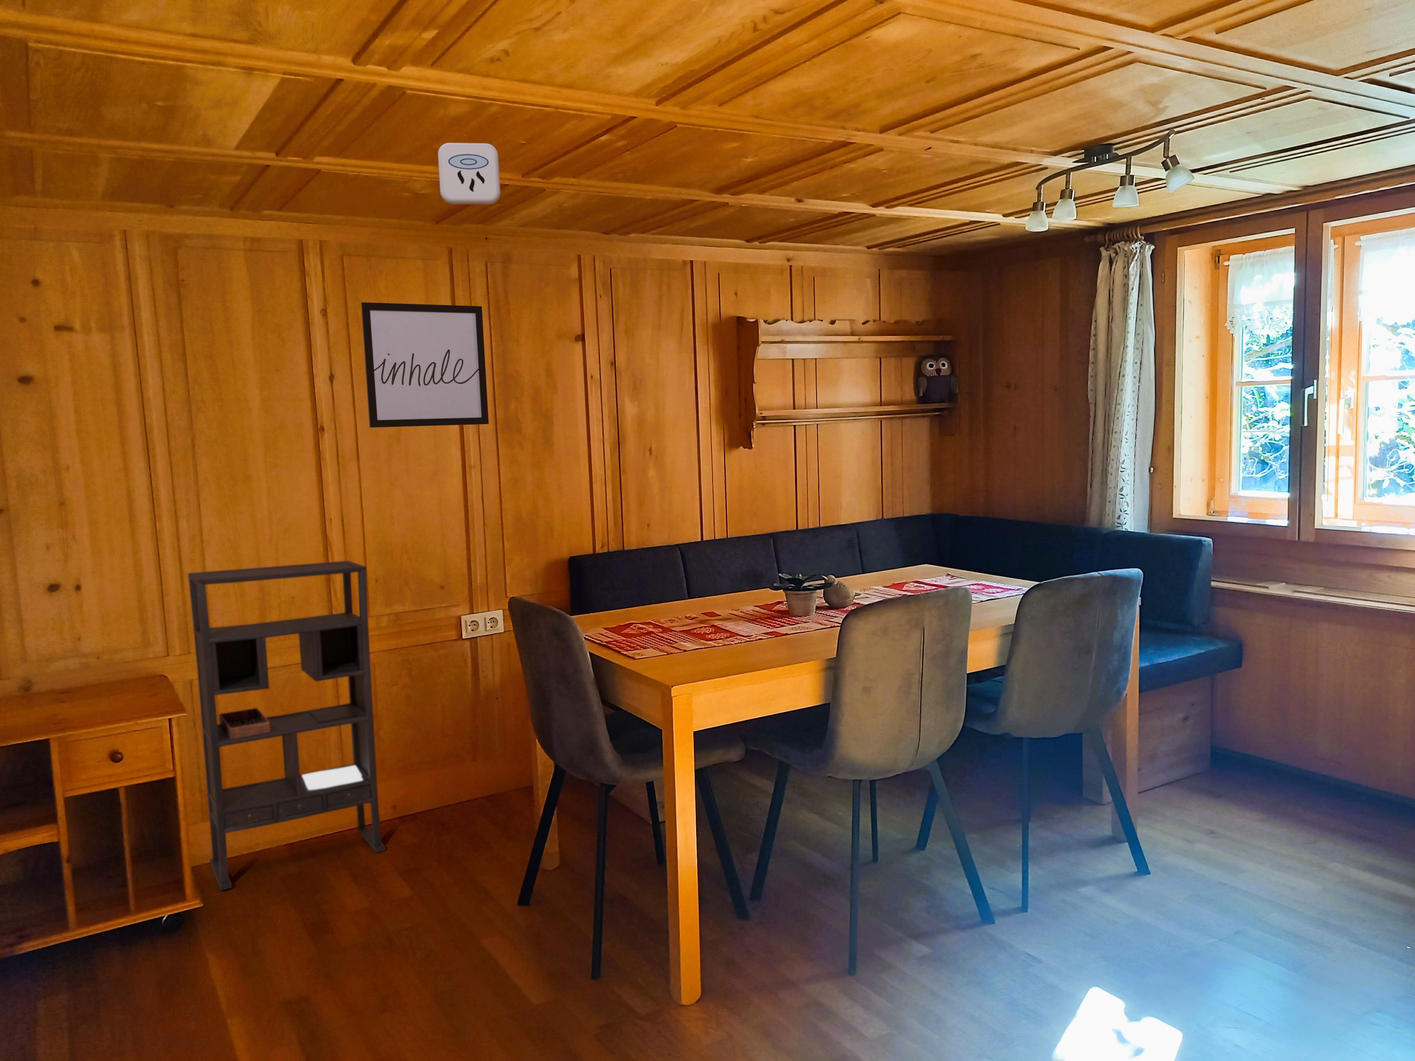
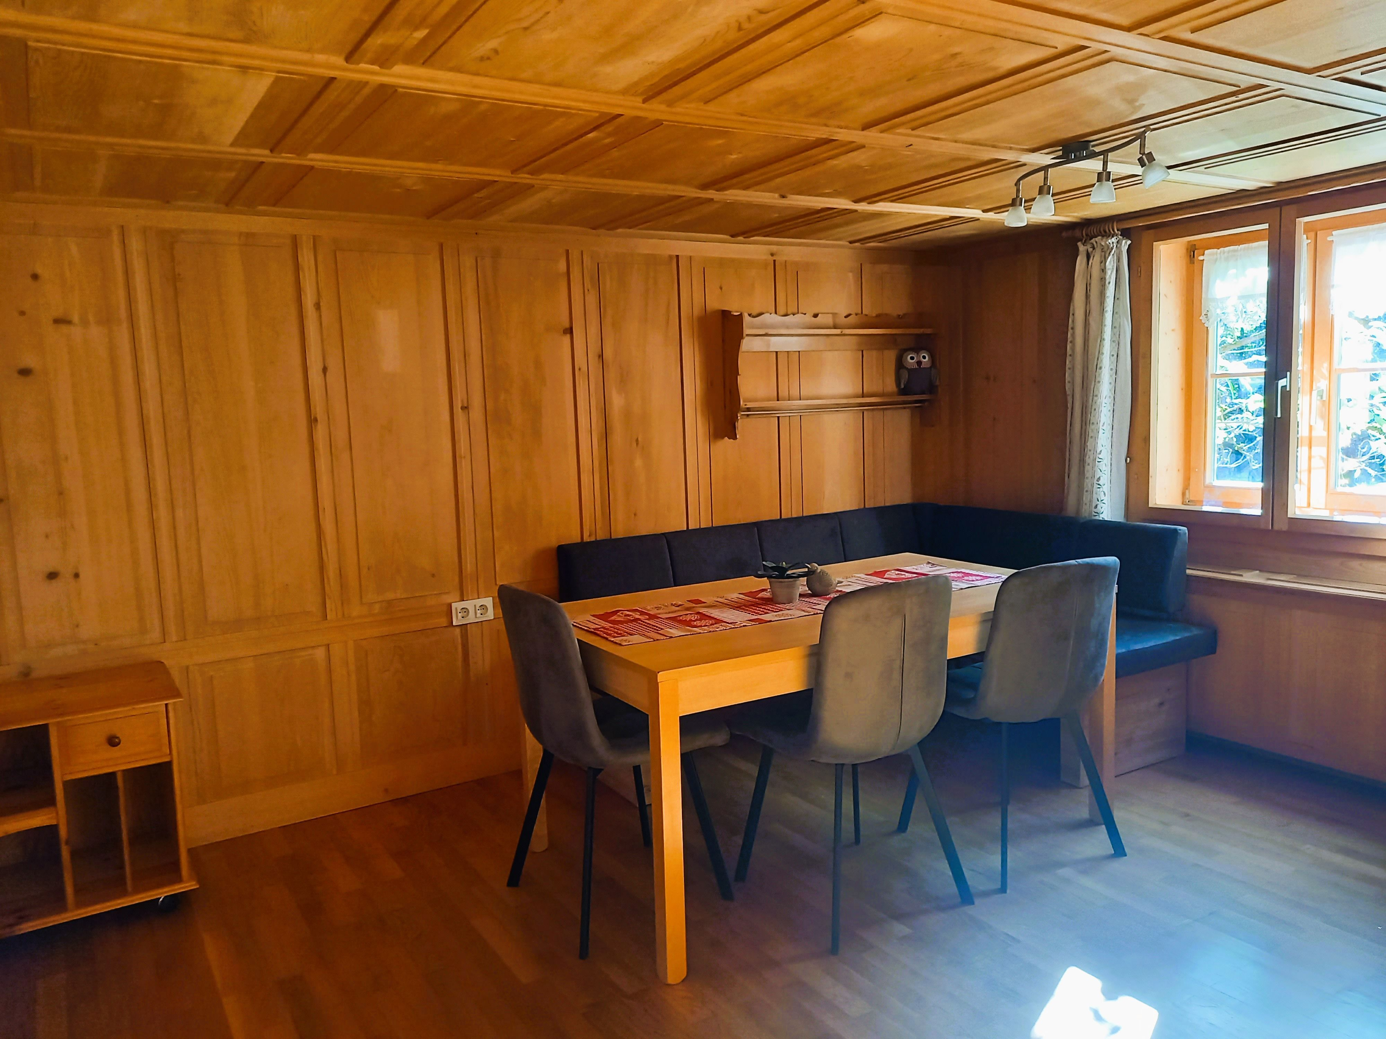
- bookshelf [187,561,386,890]
- smoke detector [438,143,501,205]
- wall art [361,302,489,428]
